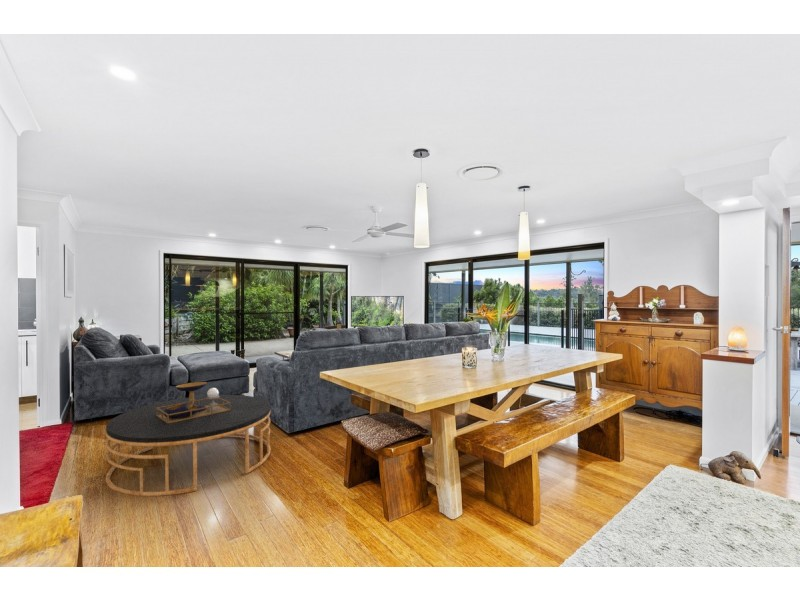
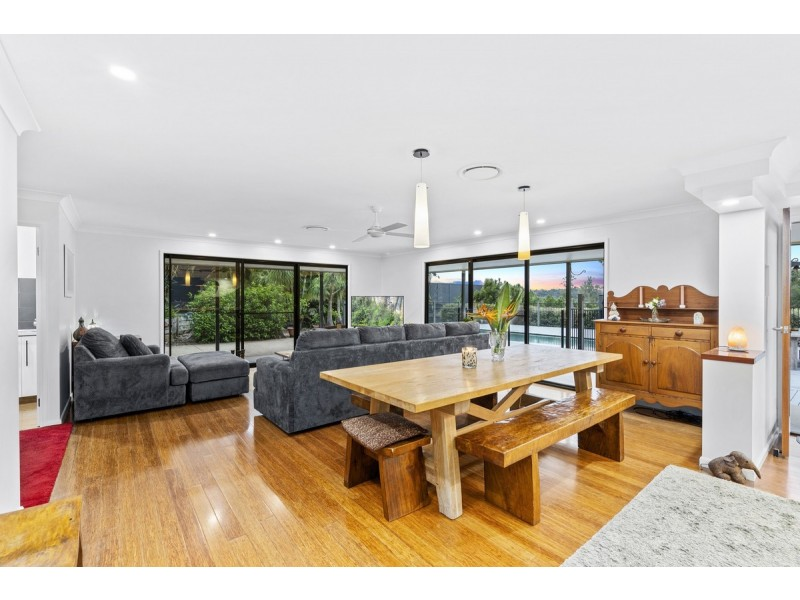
- coffee table [105,381,272,497]
